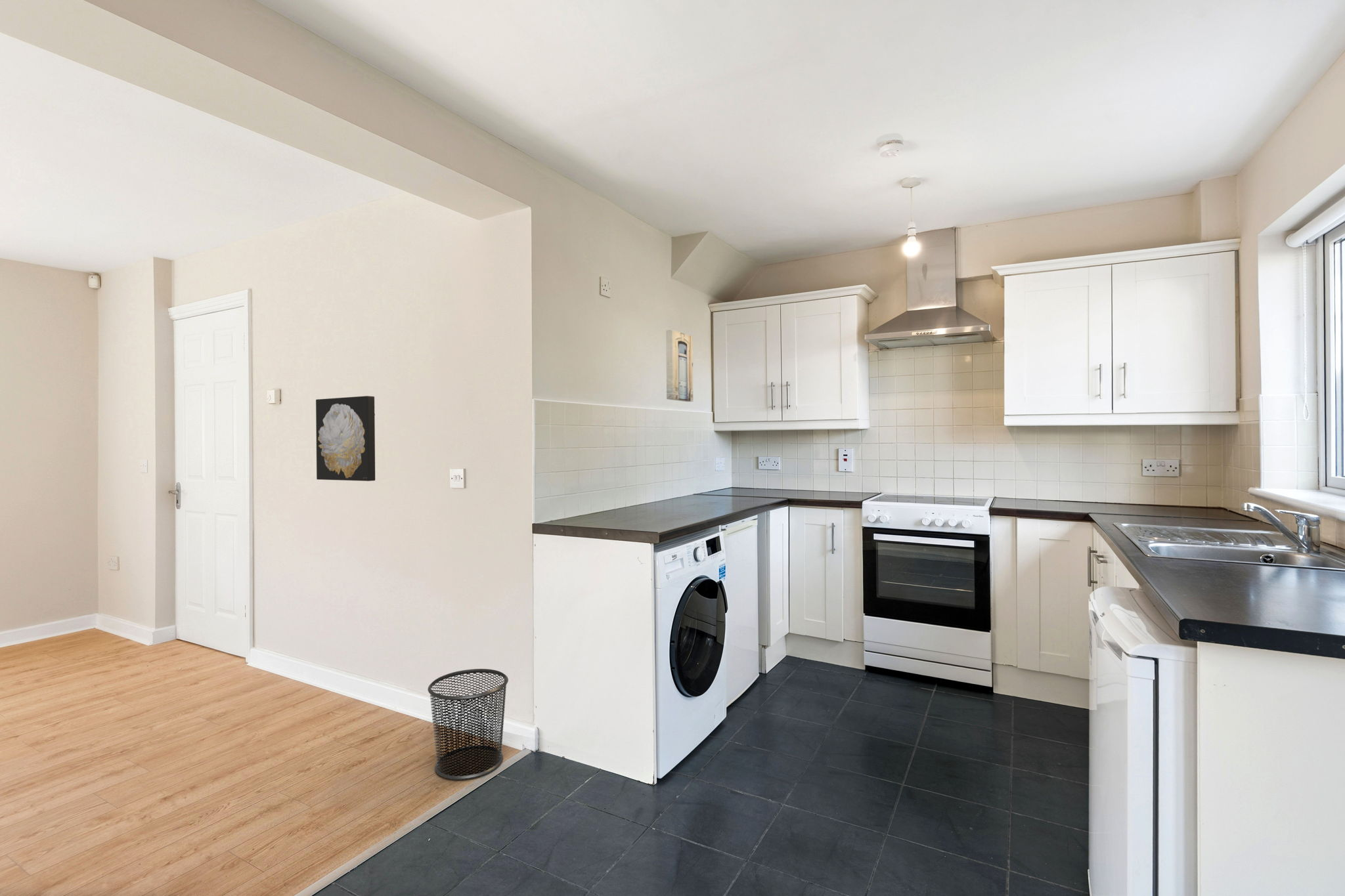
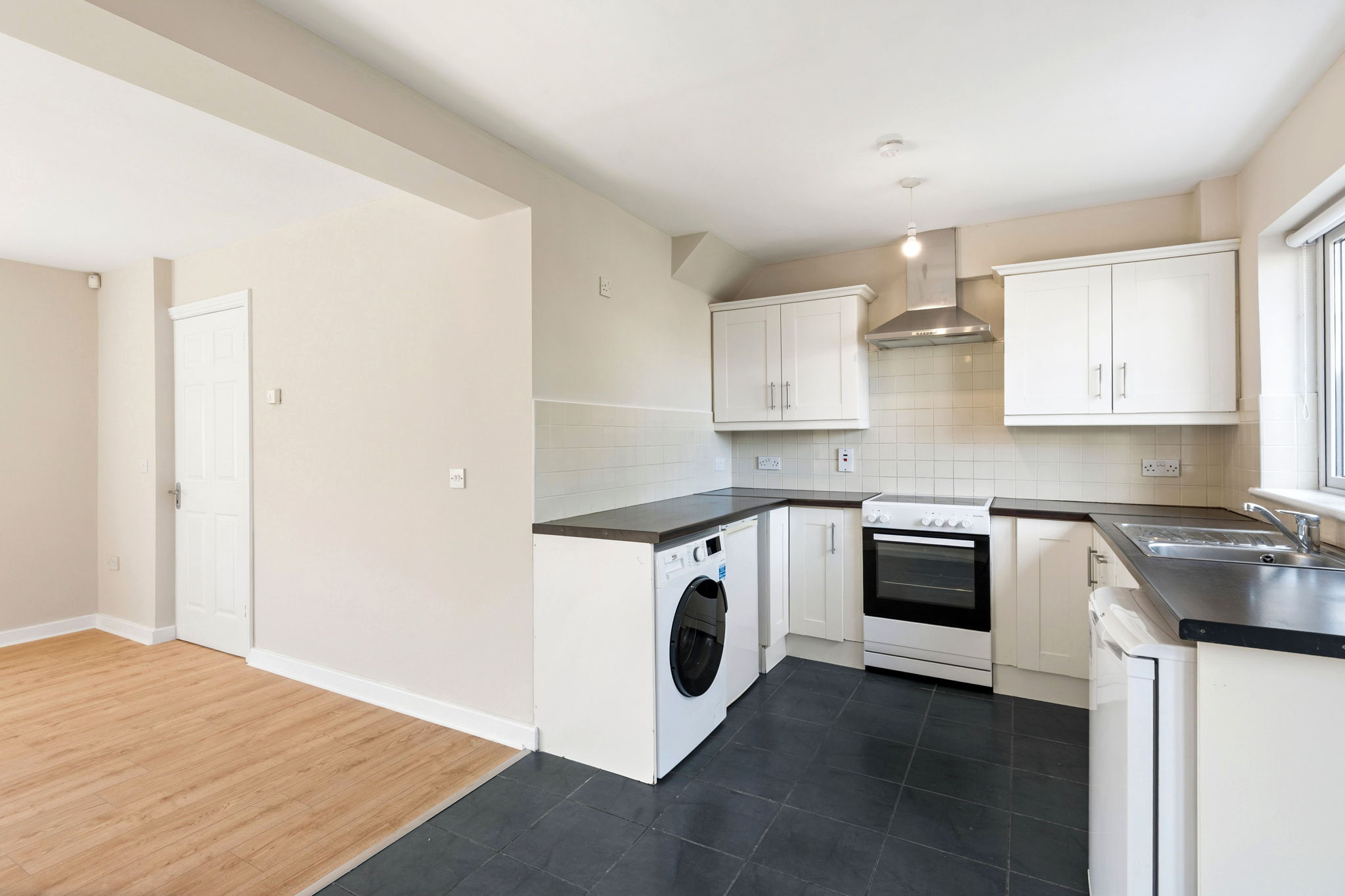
- wall art [665,329,694,402]
- waste bin [427,668,509,780]
- wall art [315,395,376,482]
